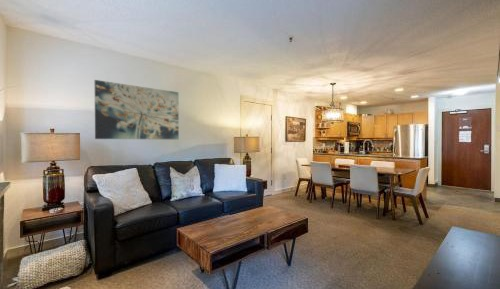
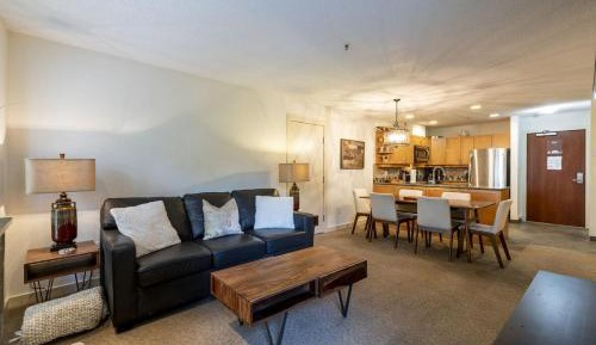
- wall art [94,79,180,140]
